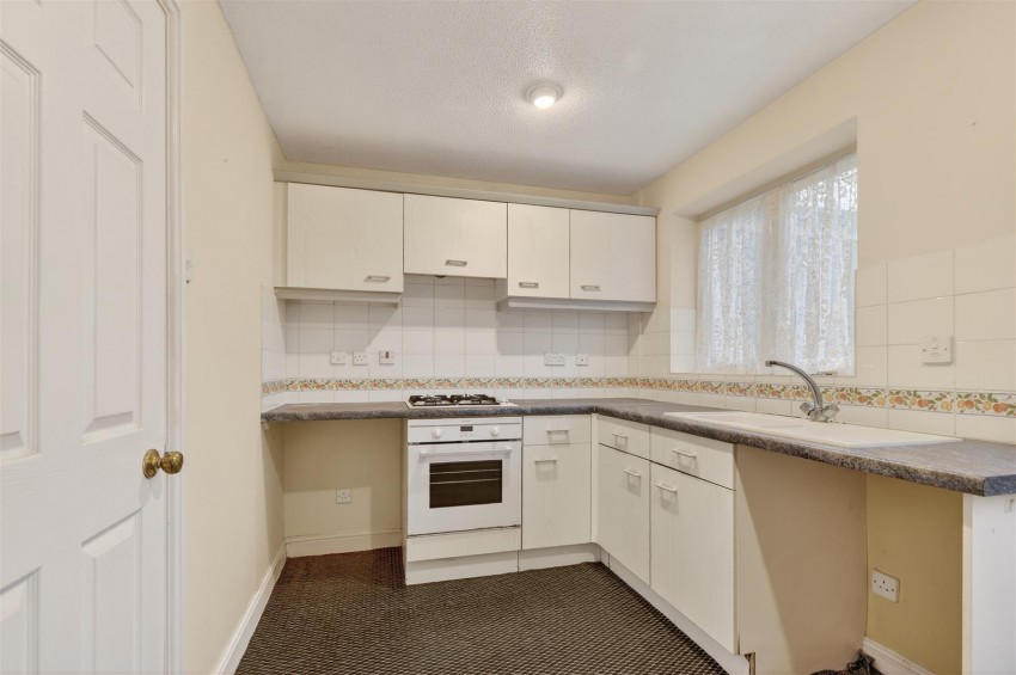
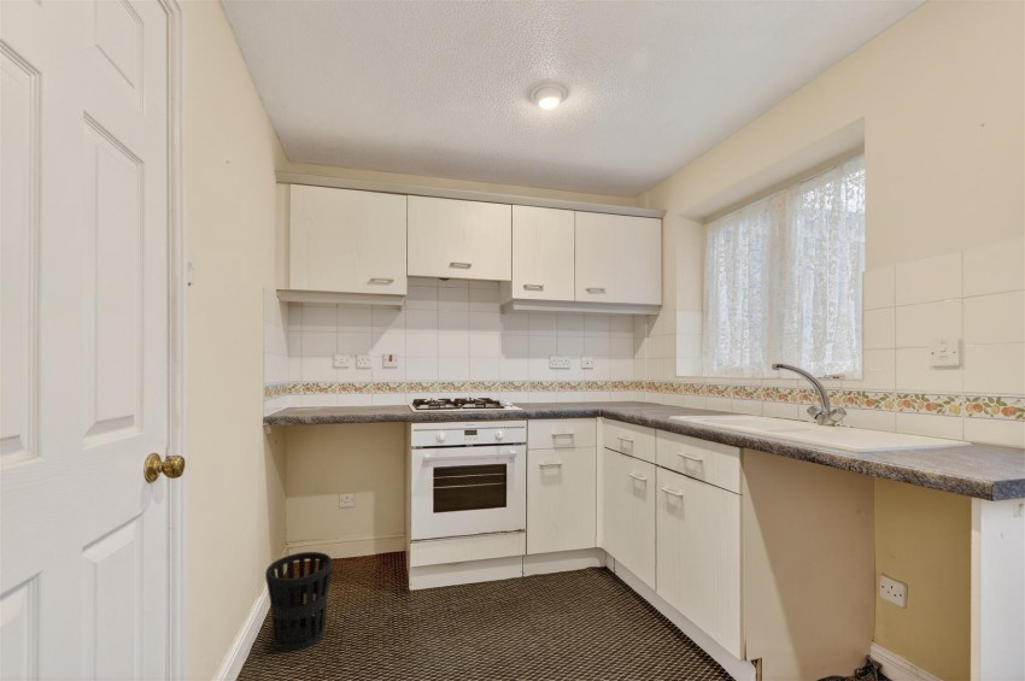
+ wastebasket [264,551,333,653]
